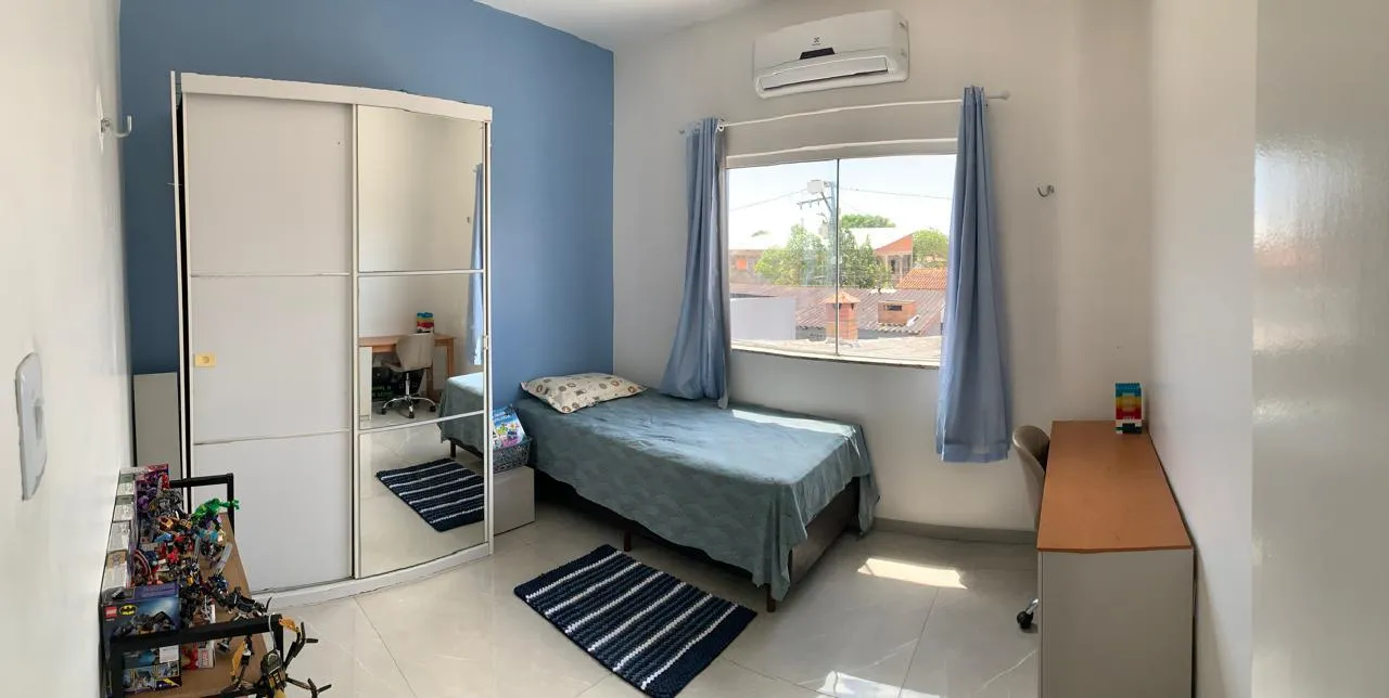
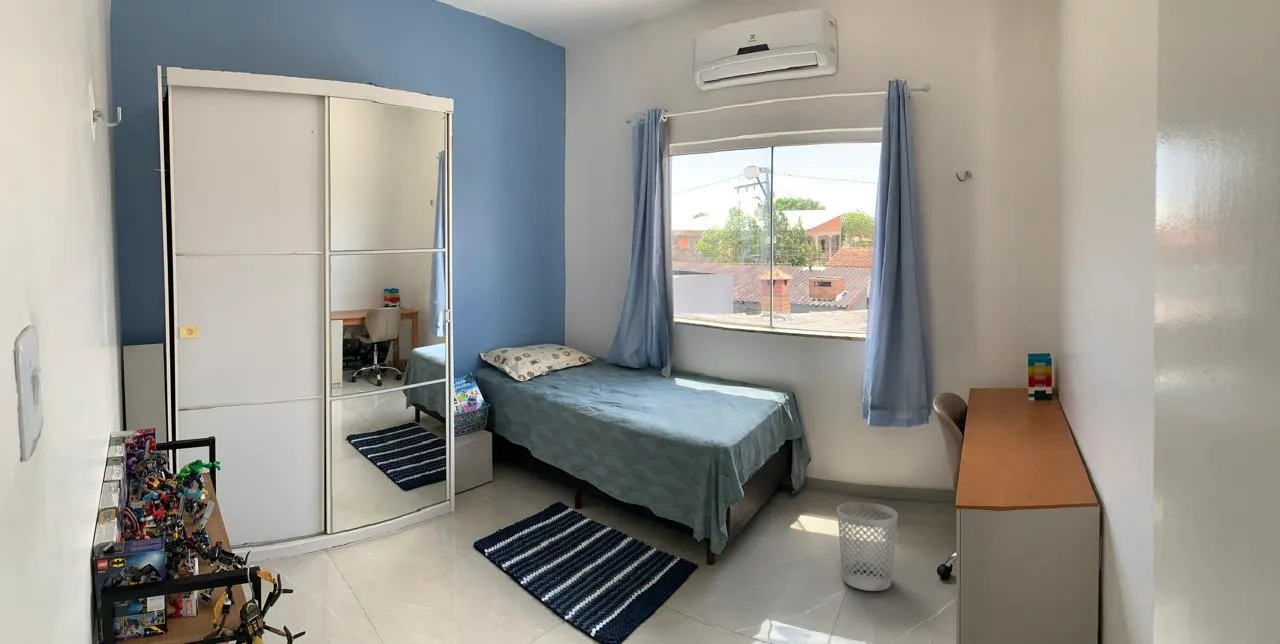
+ wastebasket [836,501,899,592]
